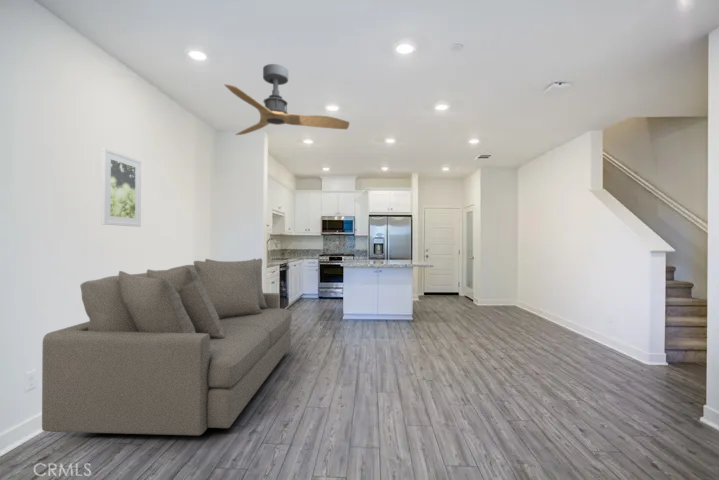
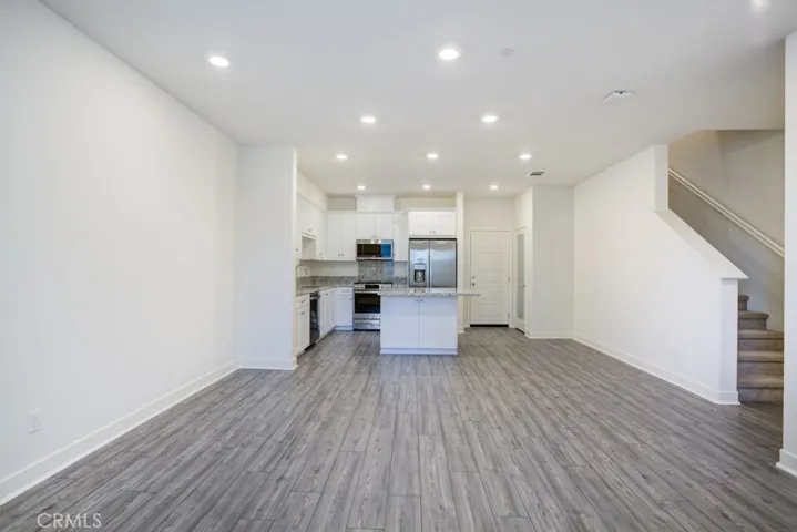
- sofa [41,257,293,436]
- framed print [100,147,142,228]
- ceiling fan [223,63,350,136]
